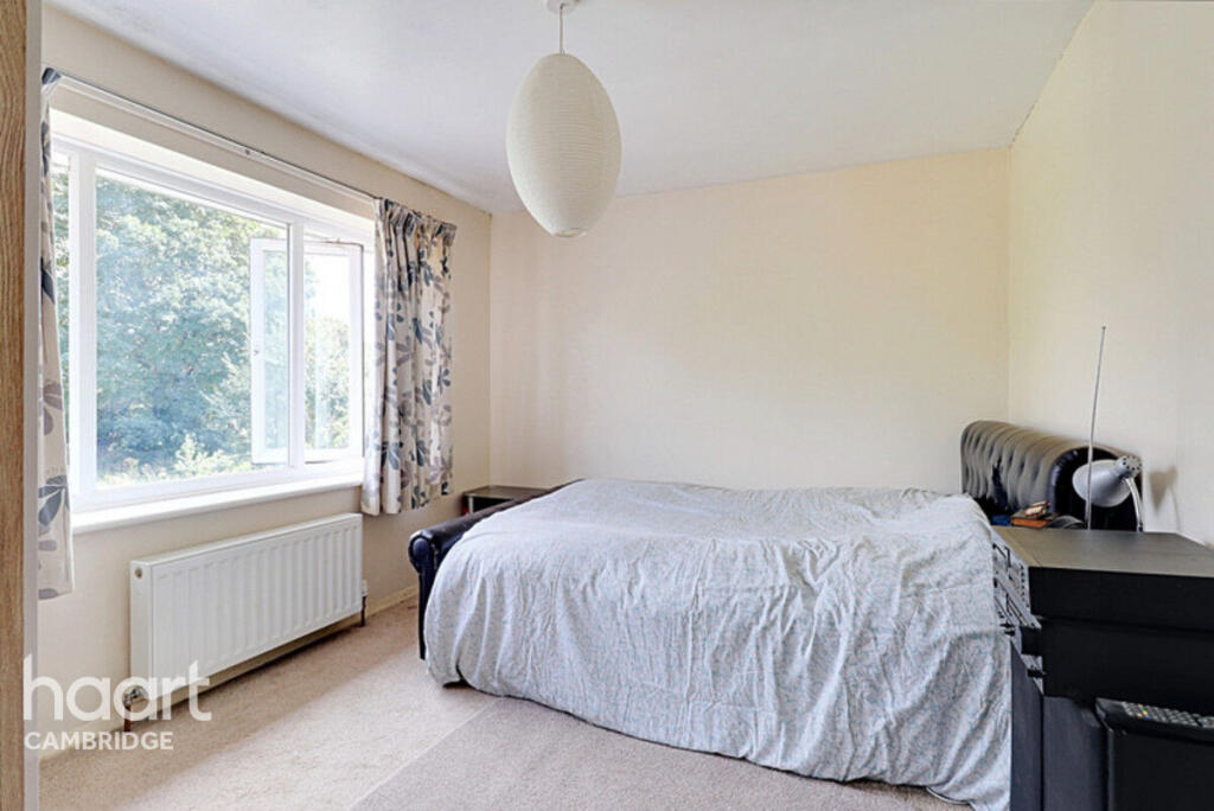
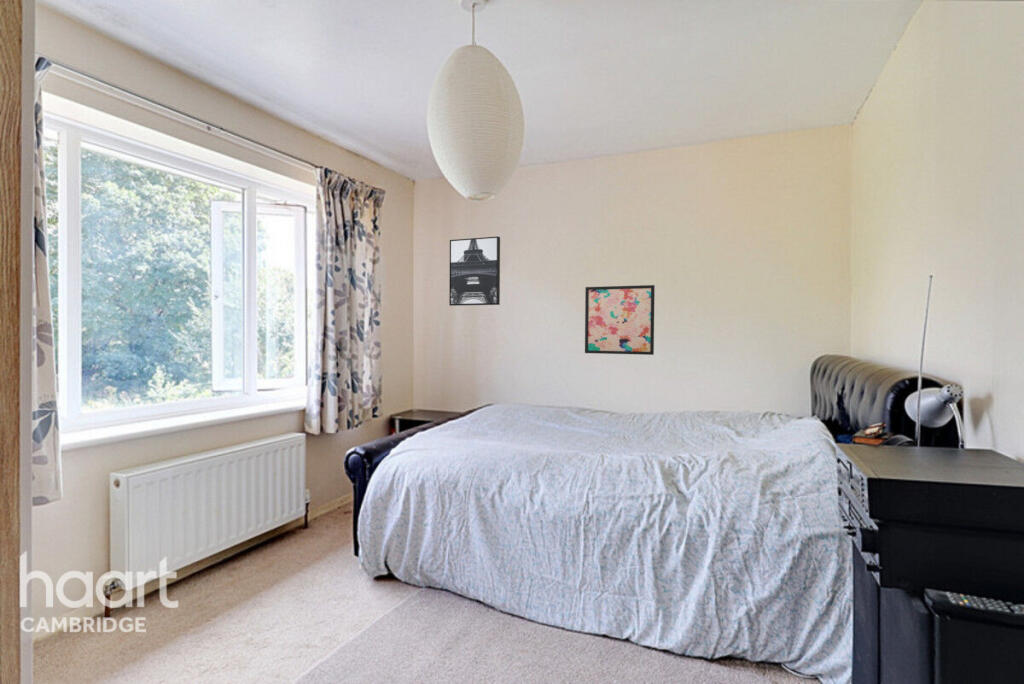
+ wall art [448,235,501,307]
+ wall art [584,284,656,356]
